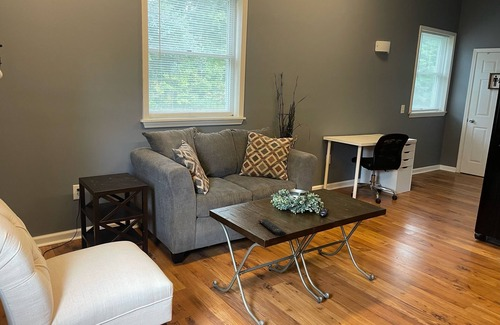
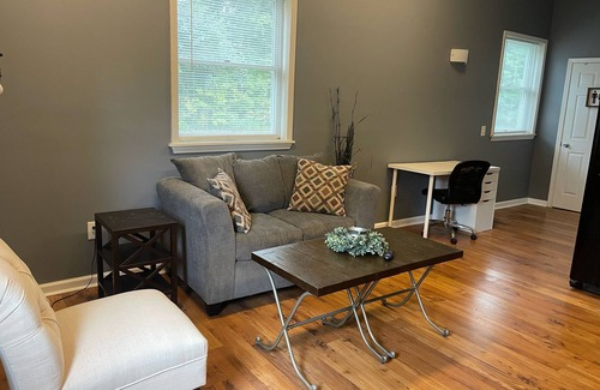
- remote control [258,218,287,237]
